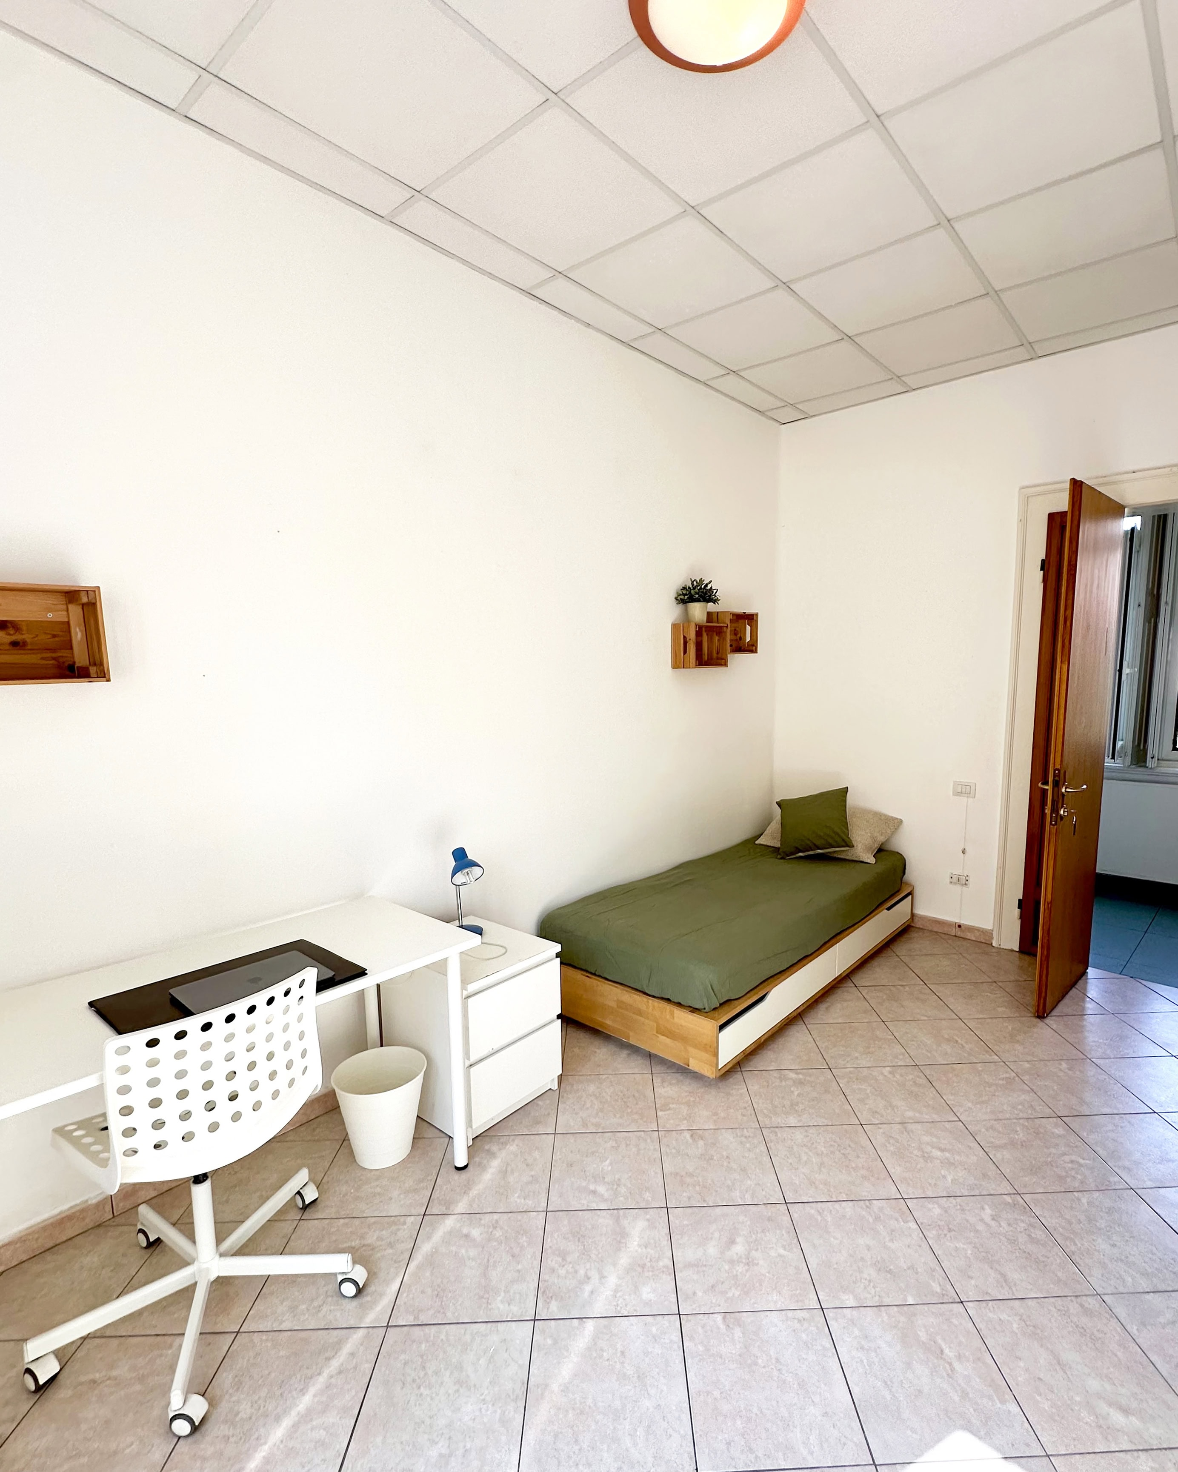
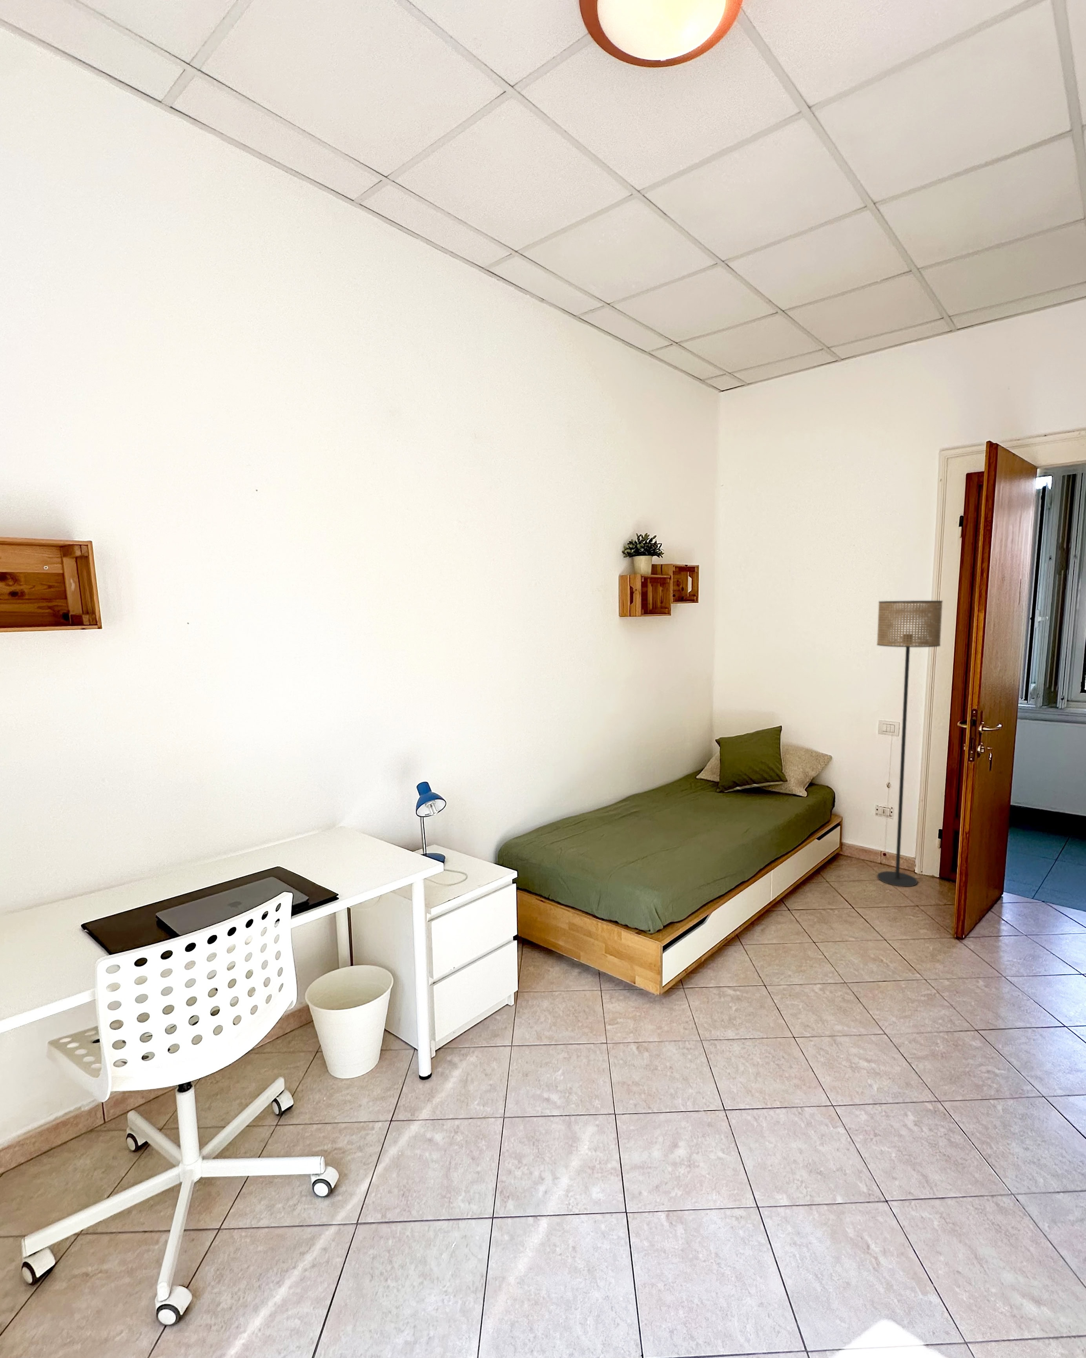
+ floor lamp [877,600,943,887]
